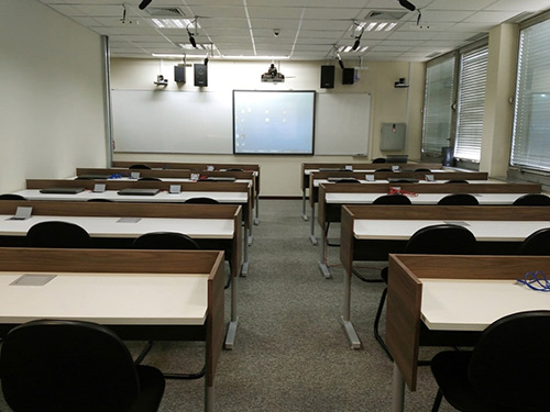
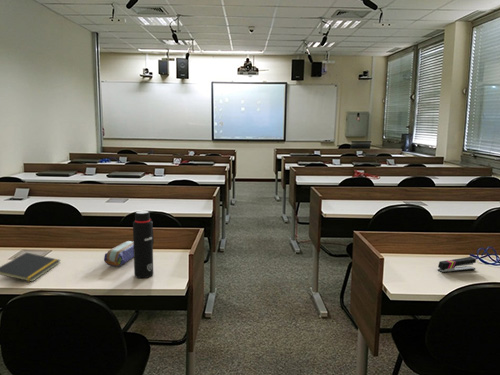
+ water bottle [132,210,155,279]
+ stapler [437,256,477,274]
+ notepad [0,252,61,283]
+ pencil case [103,240,134,267]
